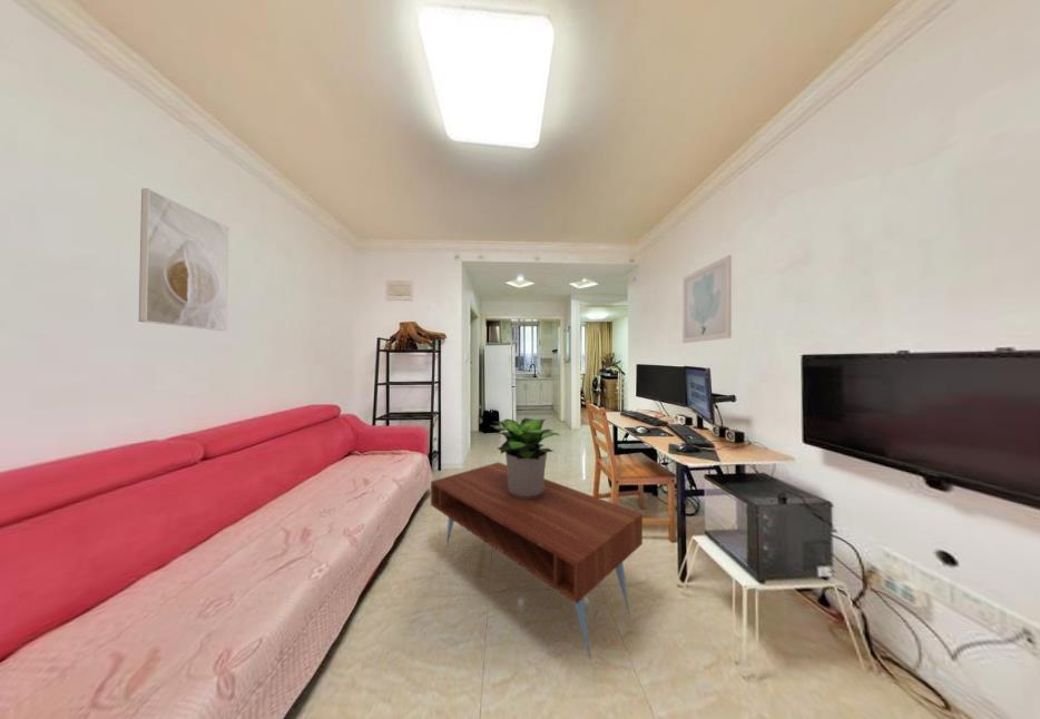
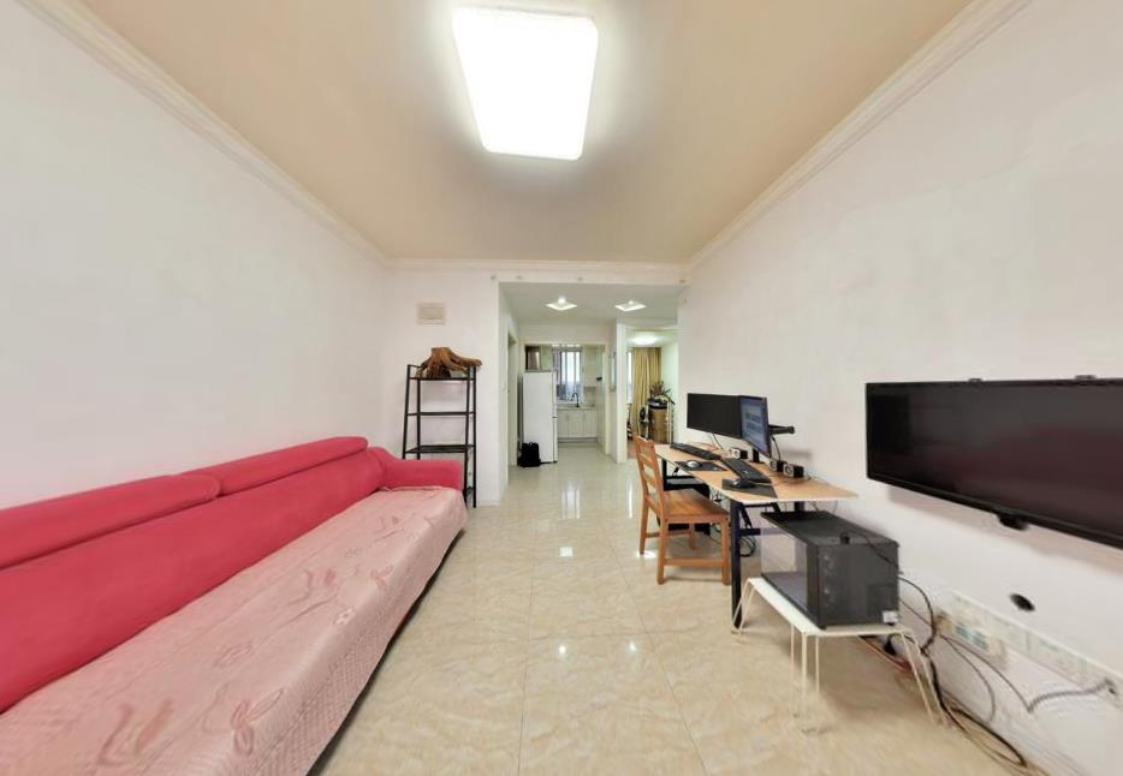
- potted plant [489,416,560,498]
- wall art [681,254,733,344]
- coffee table [430,461,644,661]
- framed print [138,187,229,332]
